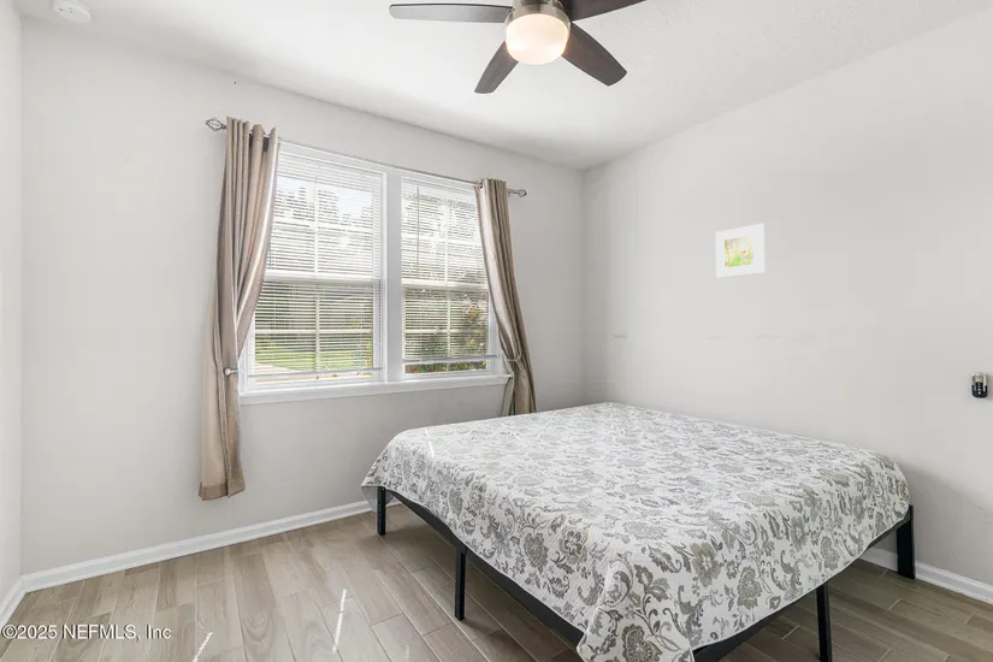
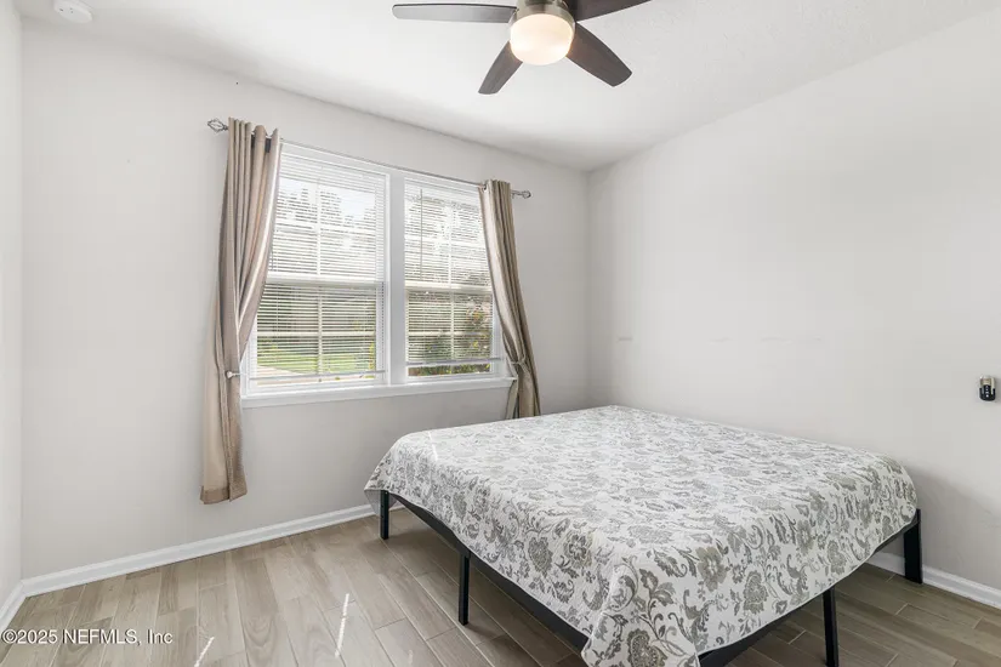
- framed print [715,223,766,278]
